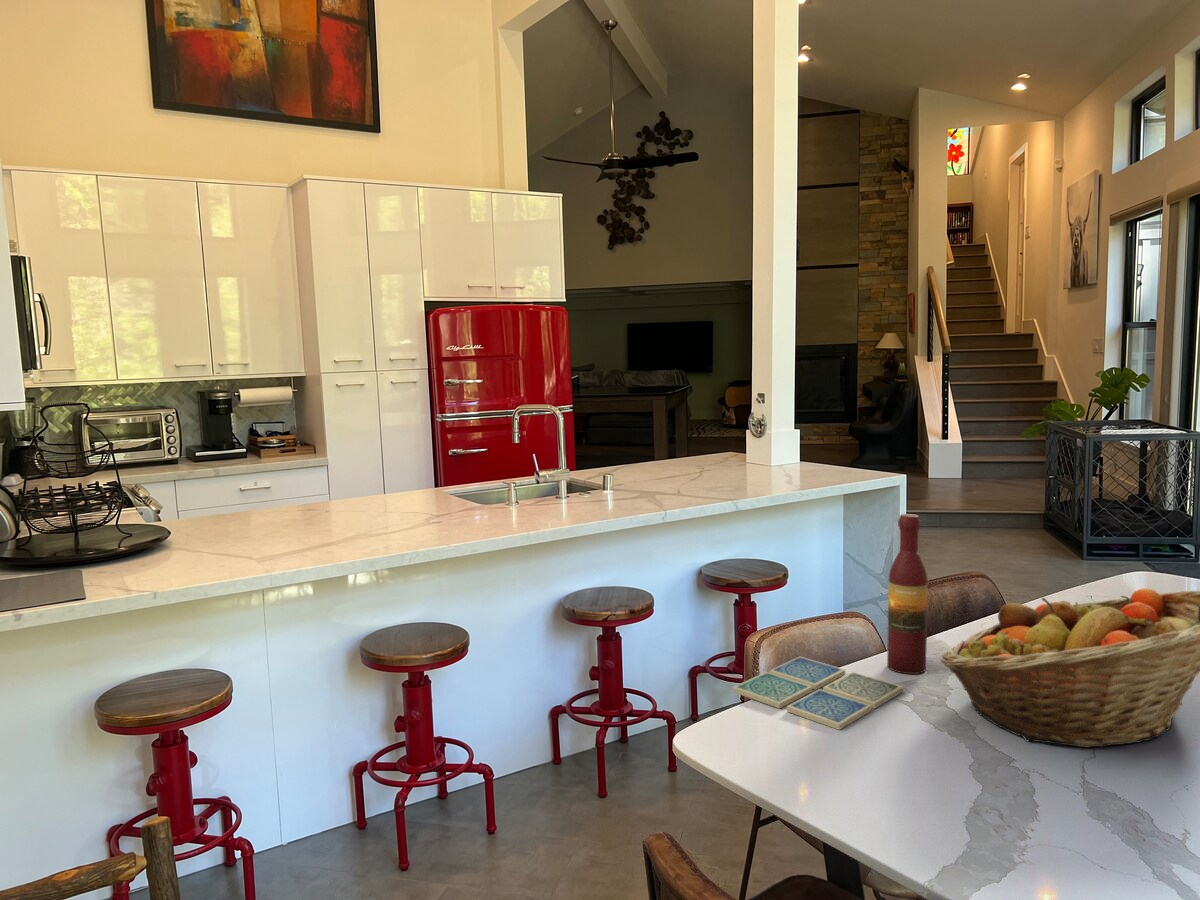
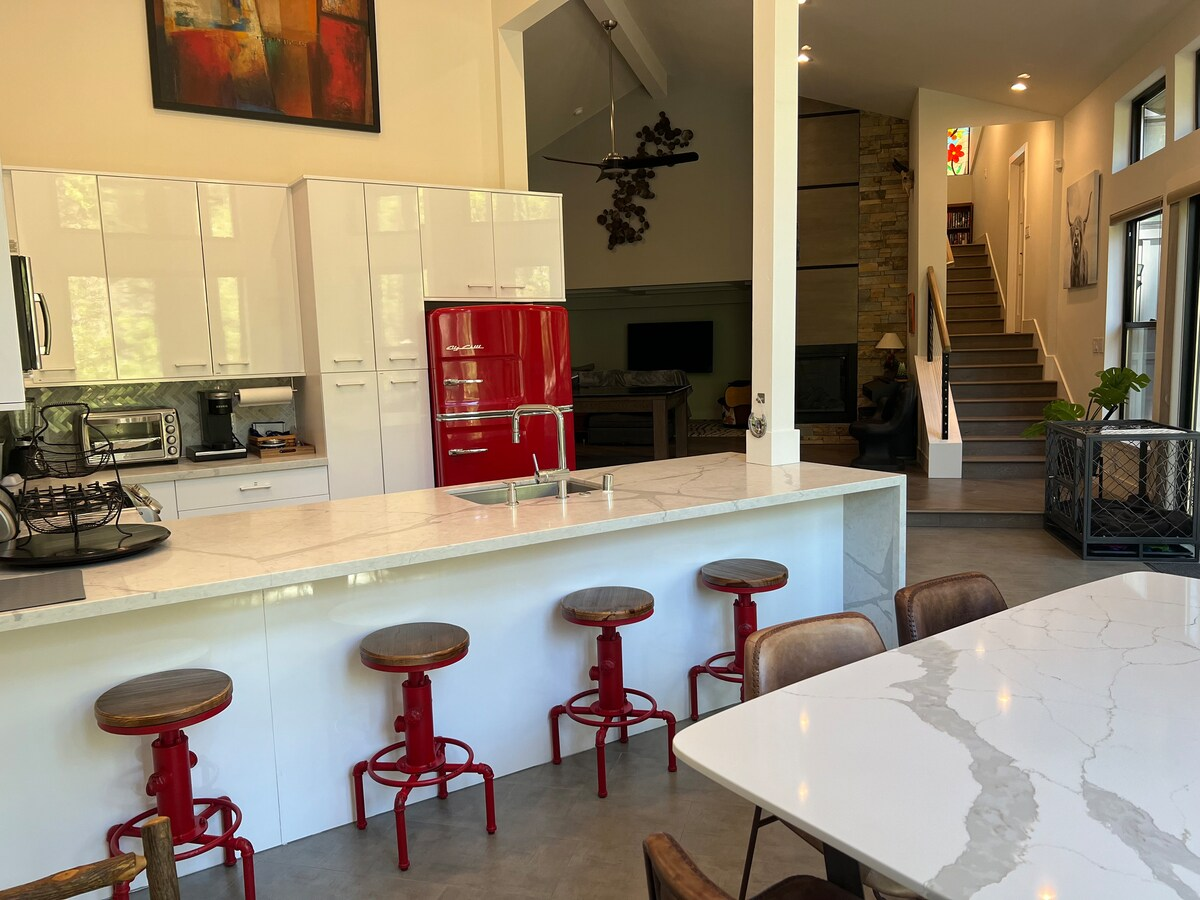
- drink coaster [732,656,904,731]
- fruit basket [940,587,1200,748]
- wine bottle [886,513,929,675]
